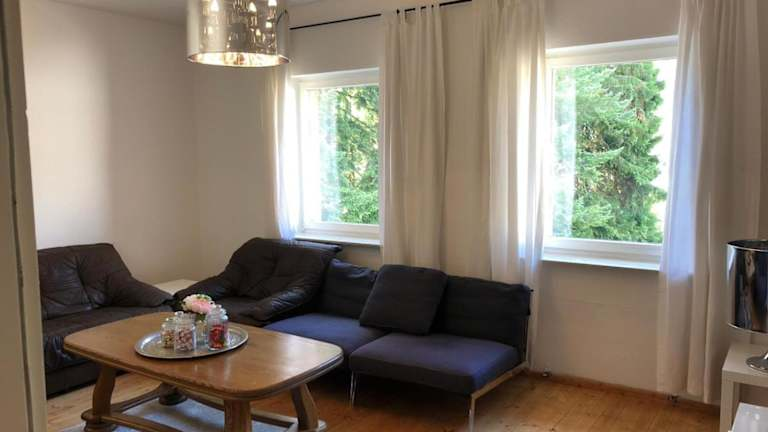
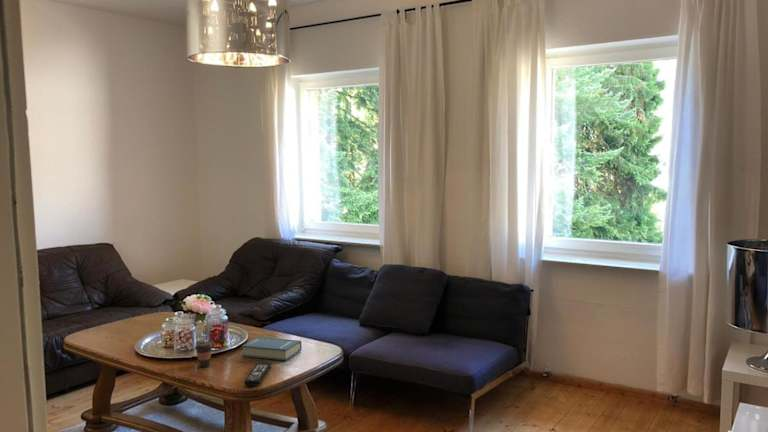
+ book [241,336,303,361]
+ coffee cup [194,341,214,368]
+ remote control [243,361,272,387]
